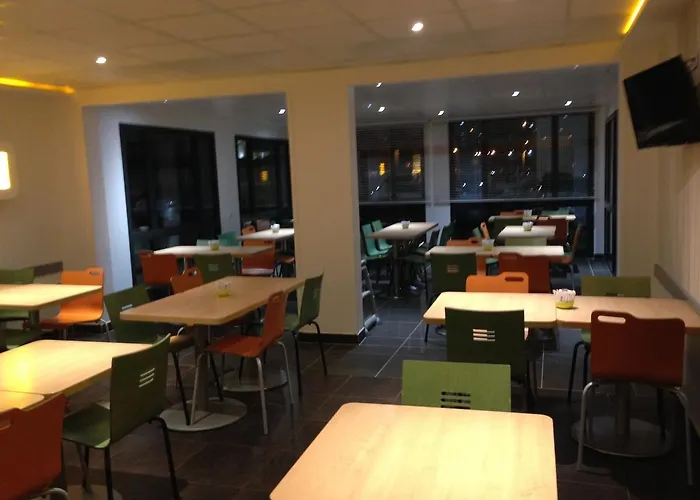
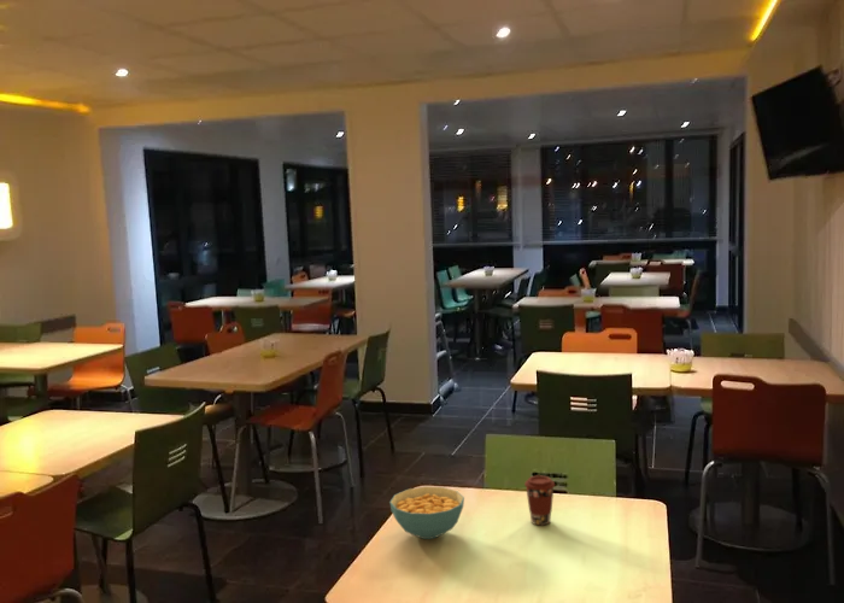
+ coffee cup [523,474,556,526]
+ cereal bowl [388,486,465,540]
